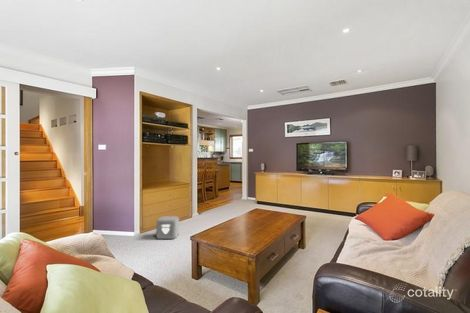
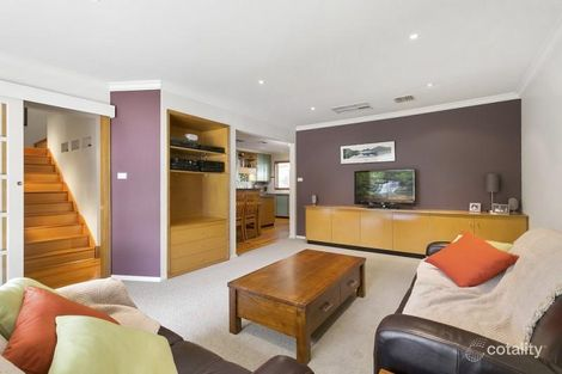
- air purifier [155,215,180,240]
